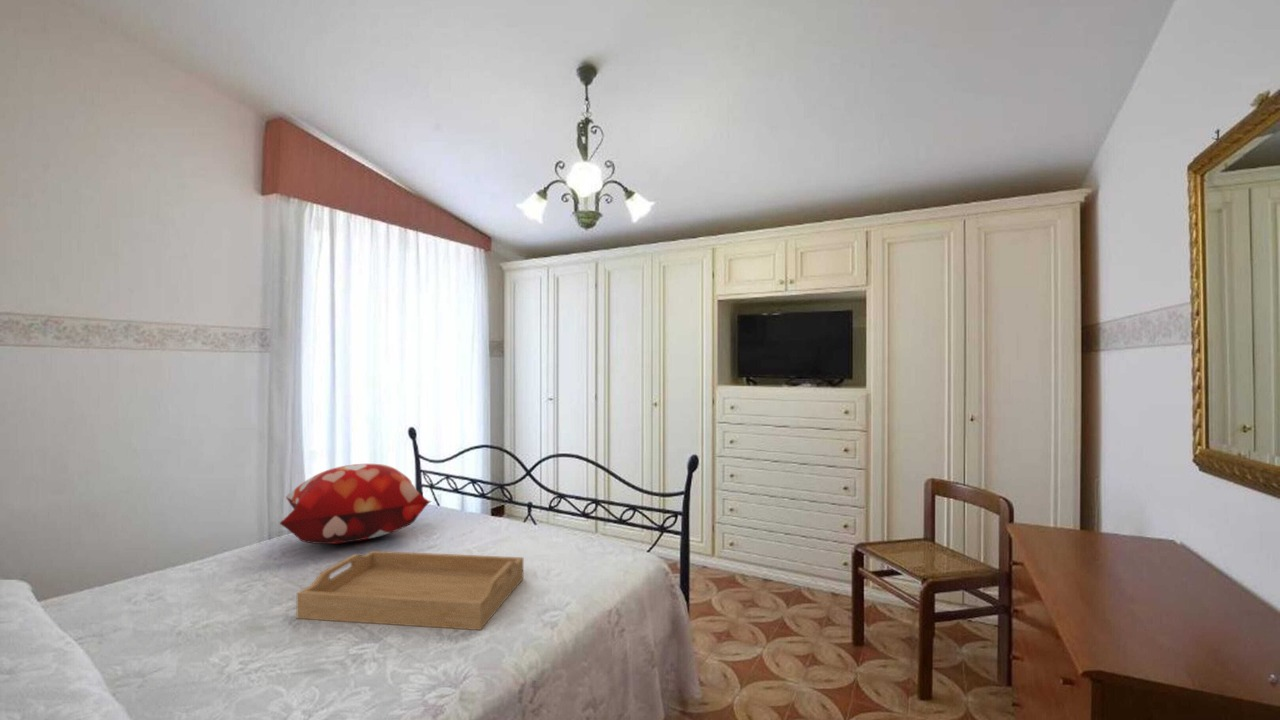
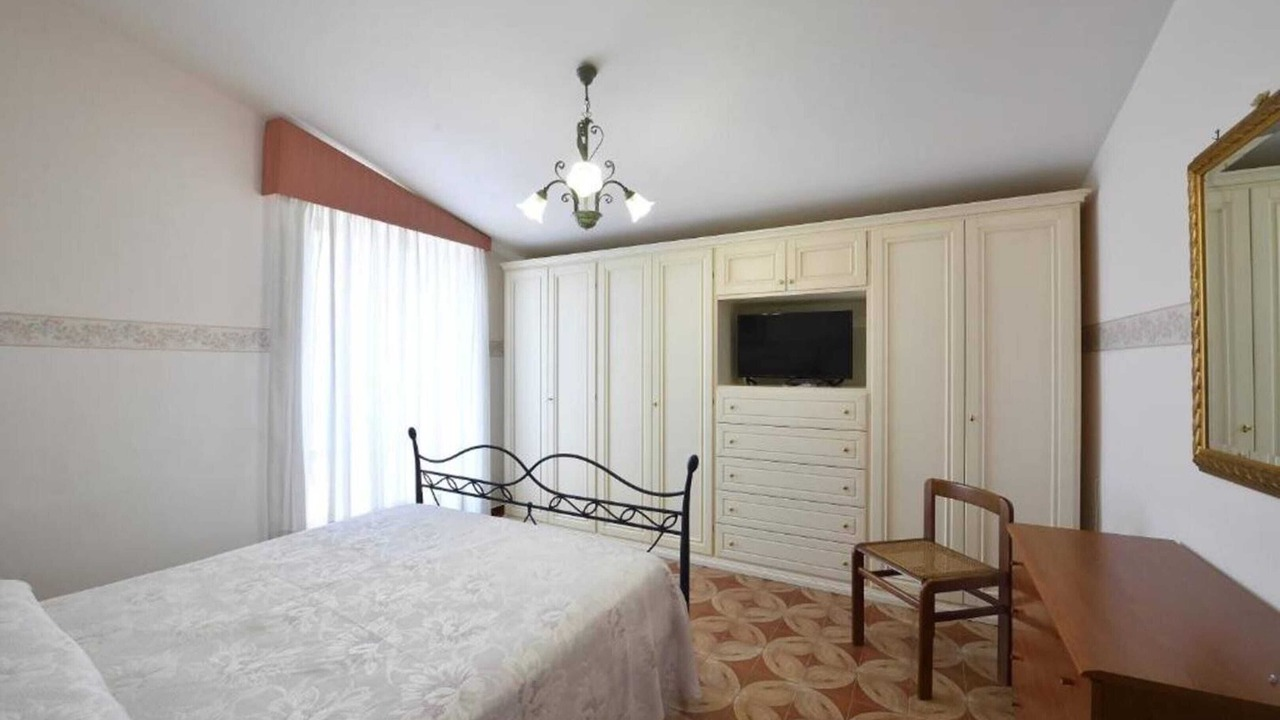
- decorative pillow [279,463,433,545]
- serving tray [296,550,524,631]
